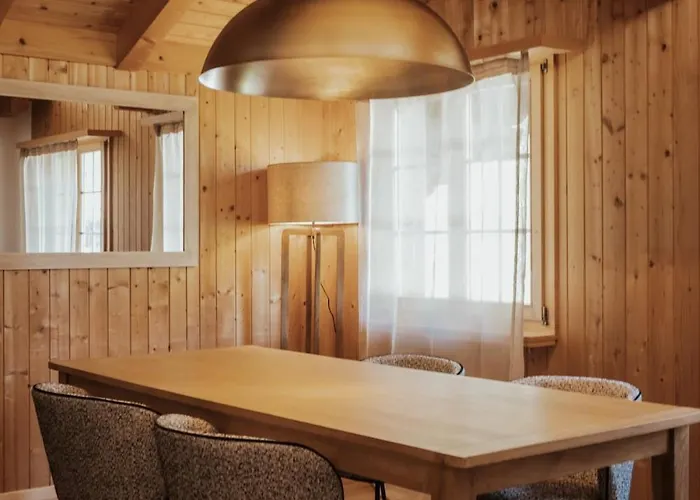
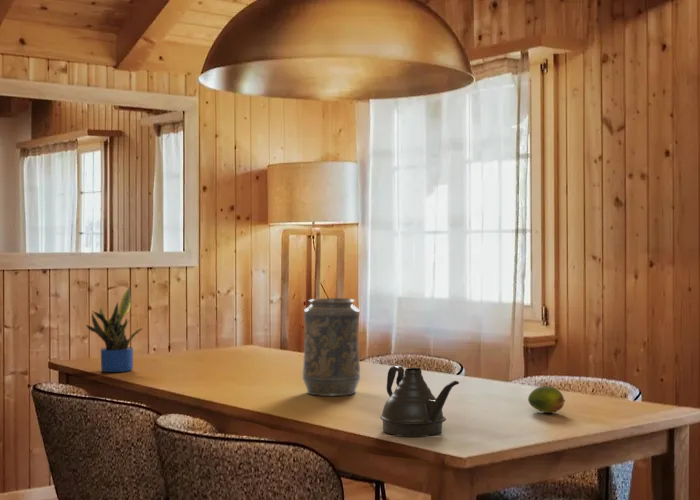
+ decorative vase [301,297,361,397]
+ fruit [527,385,566,414]
+ potted plant [85,285,143,373]
+ teapot [379,365,460,438]
